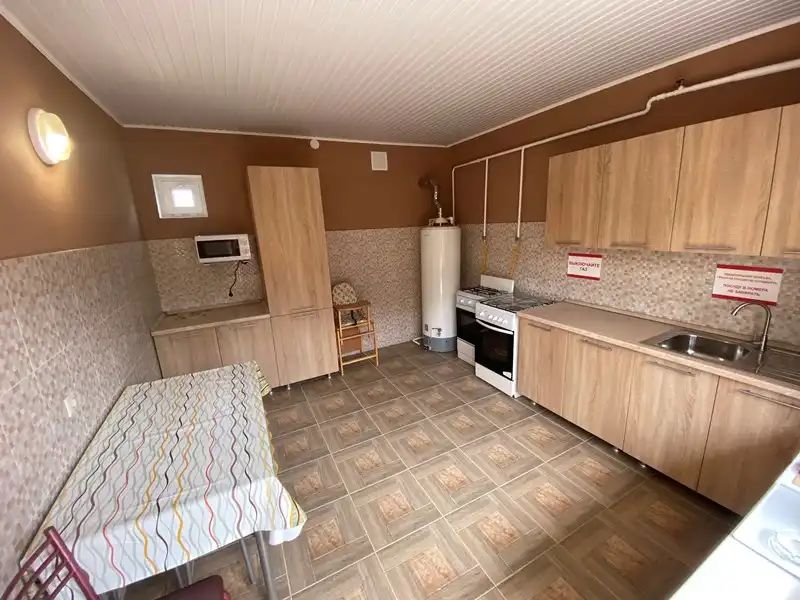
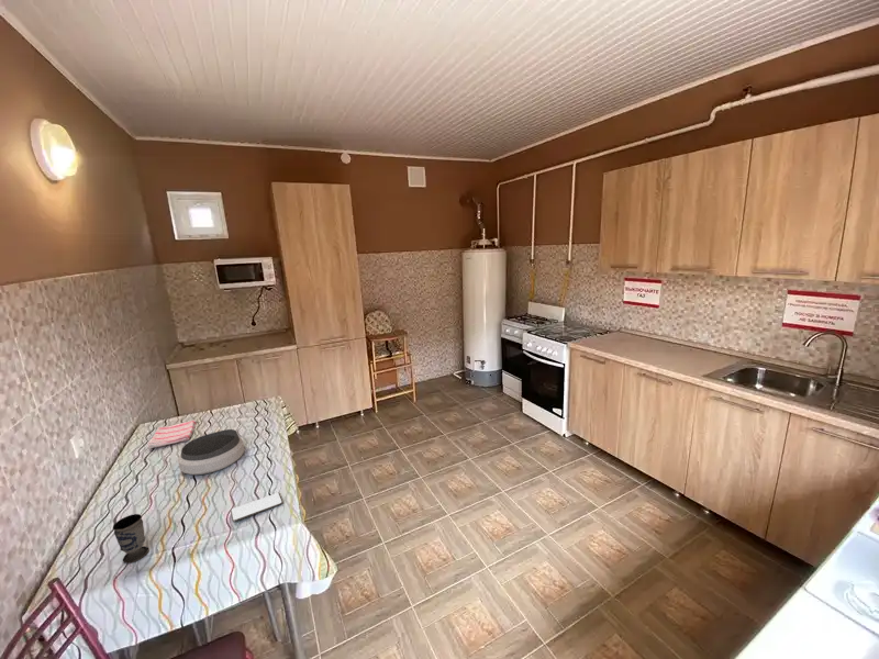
+ smartphone [230,492,285,523]
+ cup [112,513,149,565]
+ dish towel [146,418,198,449]
+ bowl [177,428,245,476]
